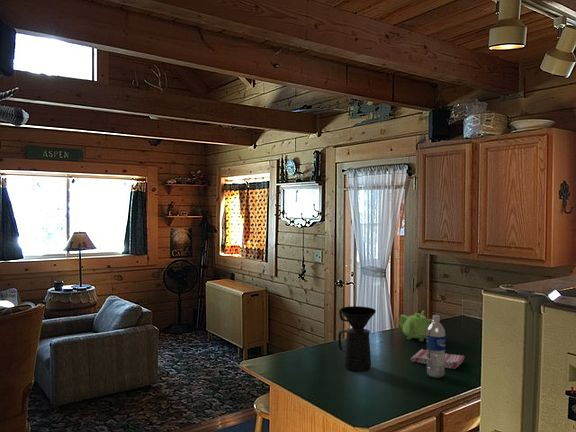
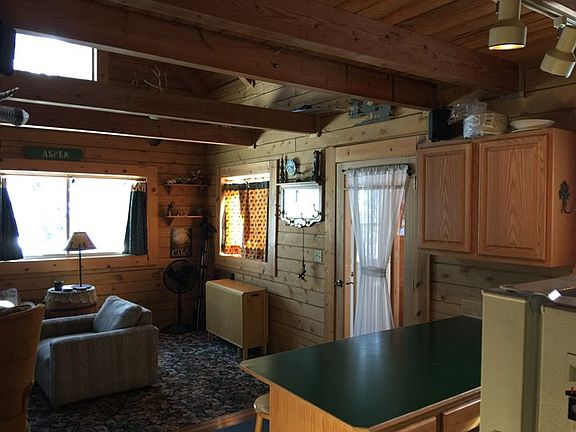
- dish towel [409,348,465,370]
- coffee maker [337,305,377,372]
- teapot [397,309,433,342]
- water bottle [426,314,446,379]
